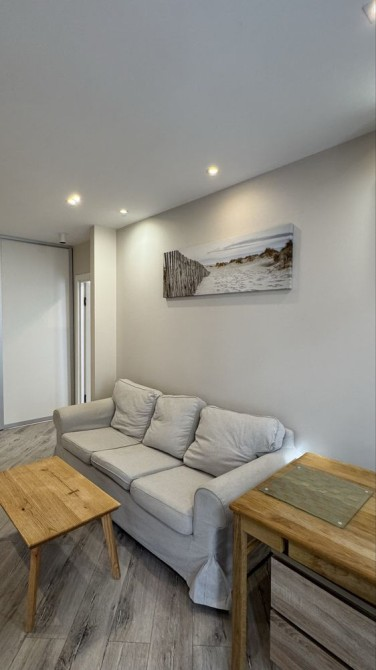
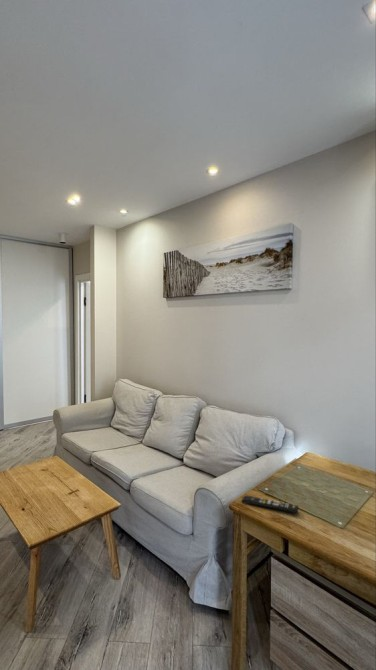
+ remote control [240,495,300,514]
